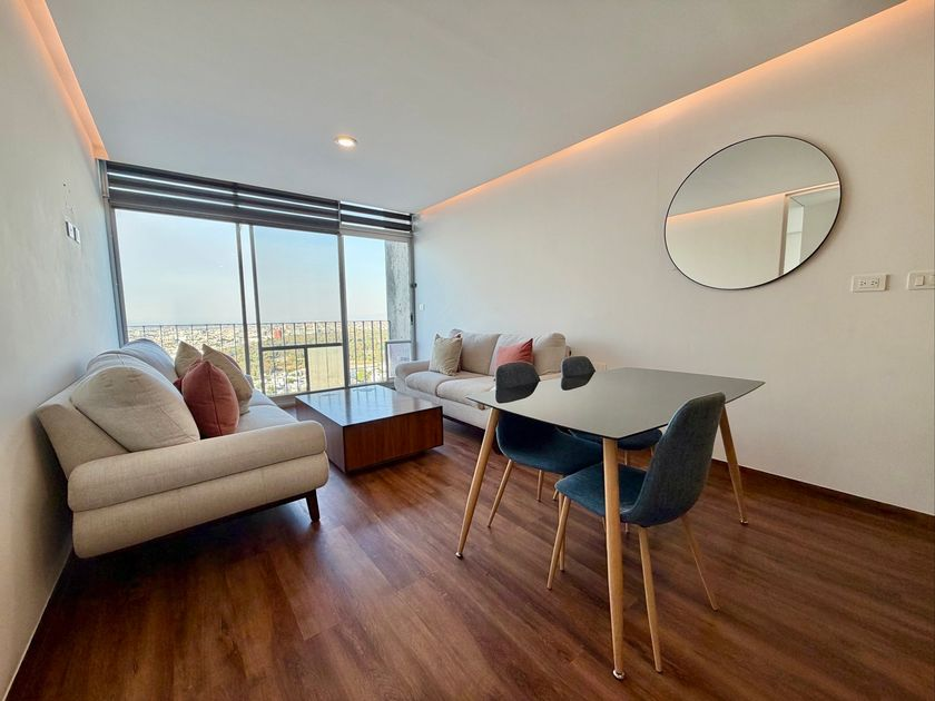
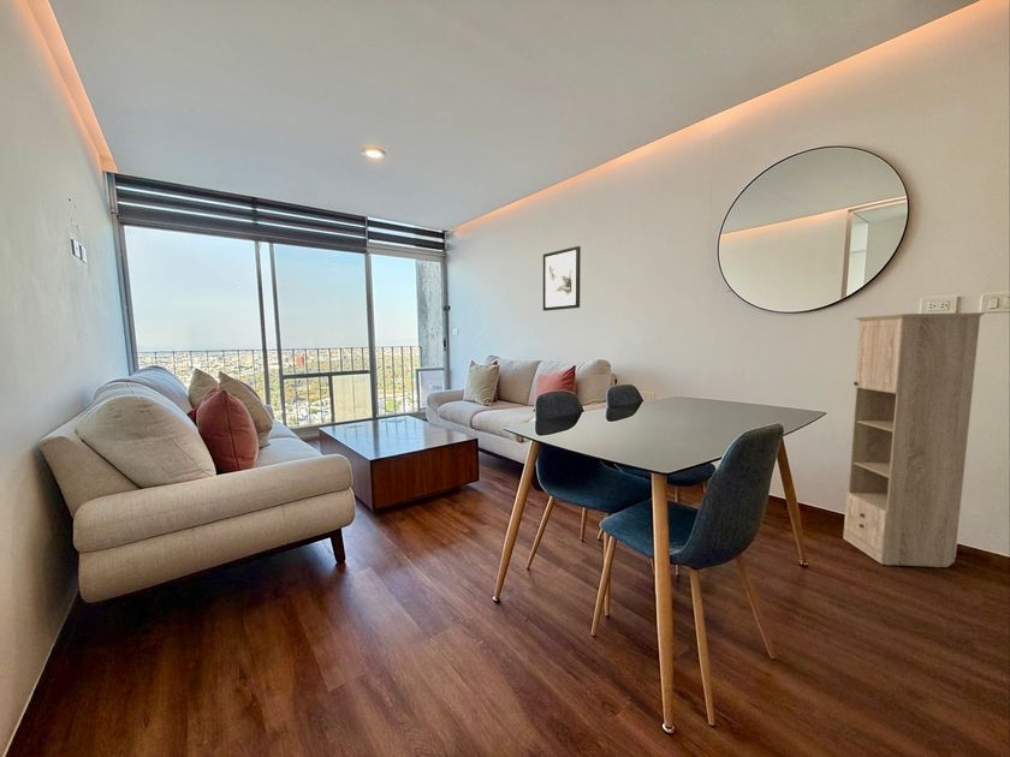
+ wall art [542,245,582,312]
+ storage cabinet [842,311,986,568]
